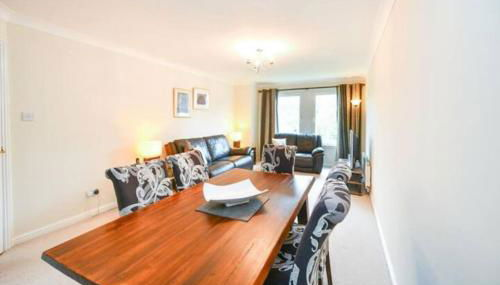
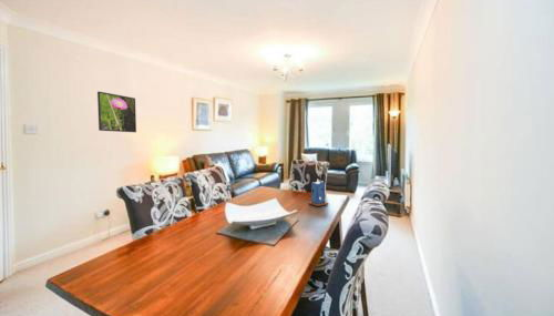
+ candle [308,177,330,207]
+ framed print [96,91,137,133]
